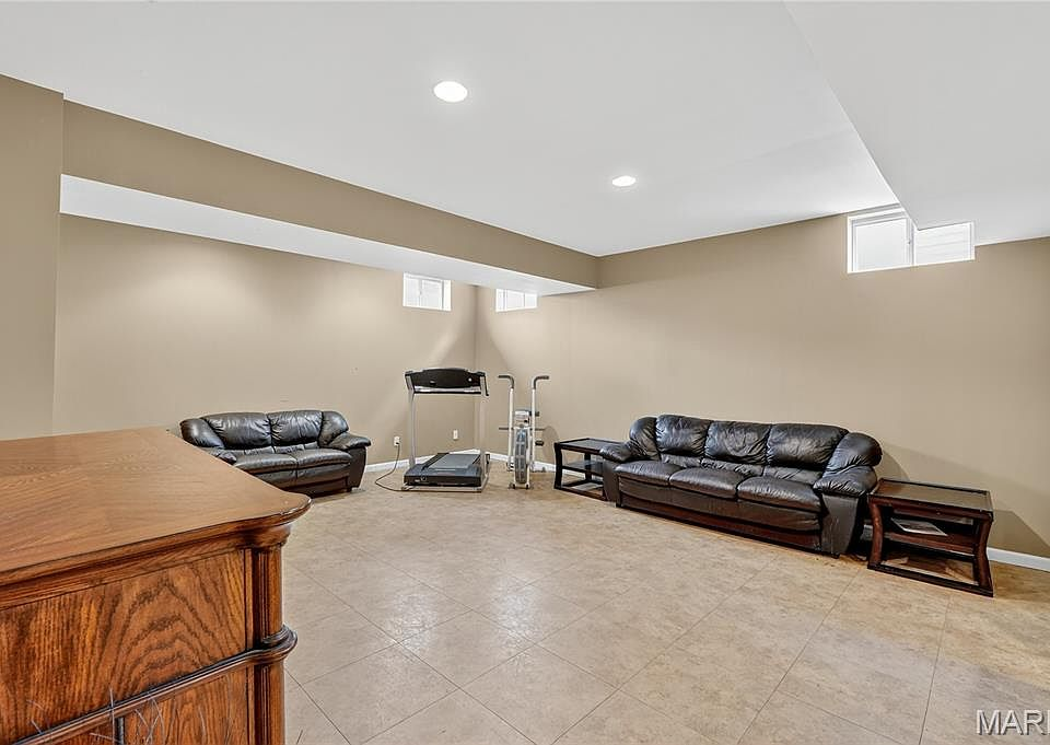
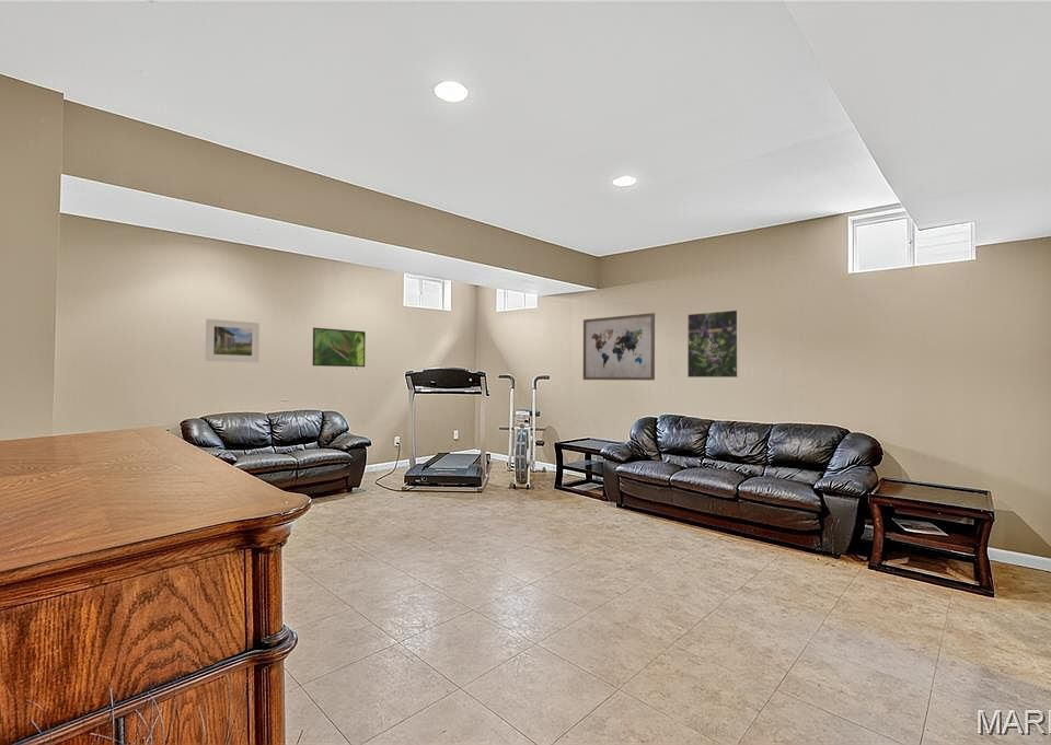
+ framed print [312,327,367,368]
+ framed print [205,318,261,363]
+ wall art [582,312,656,382]
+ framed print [686,309,740,379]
